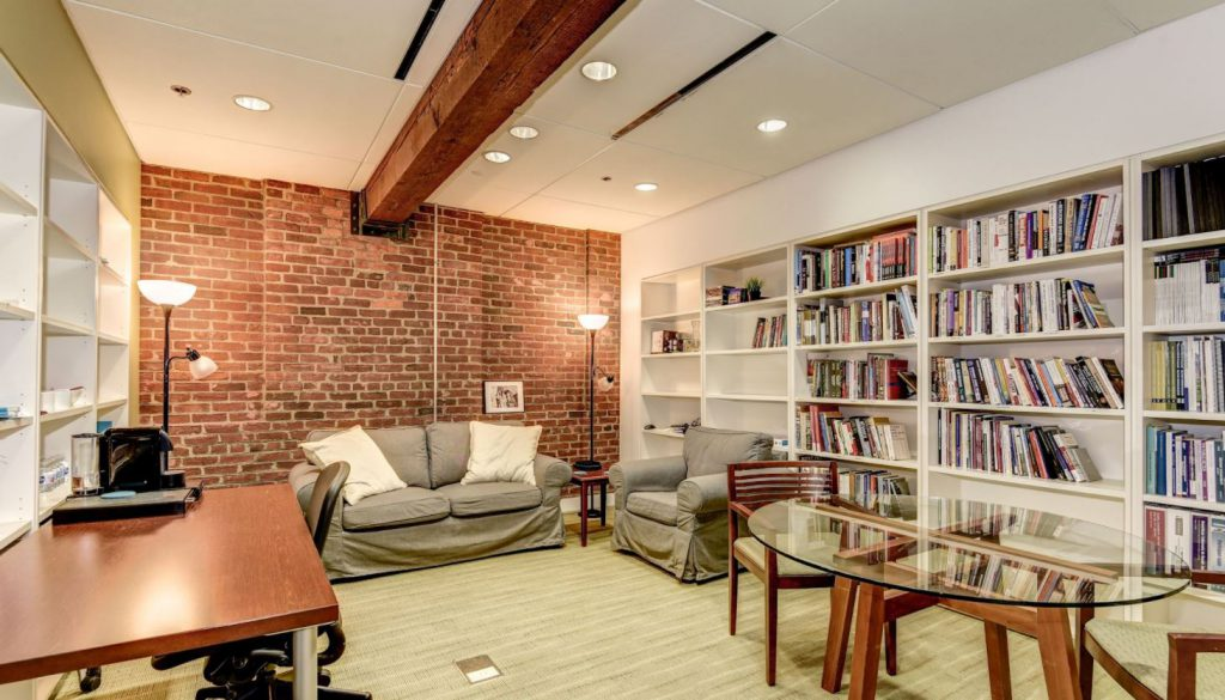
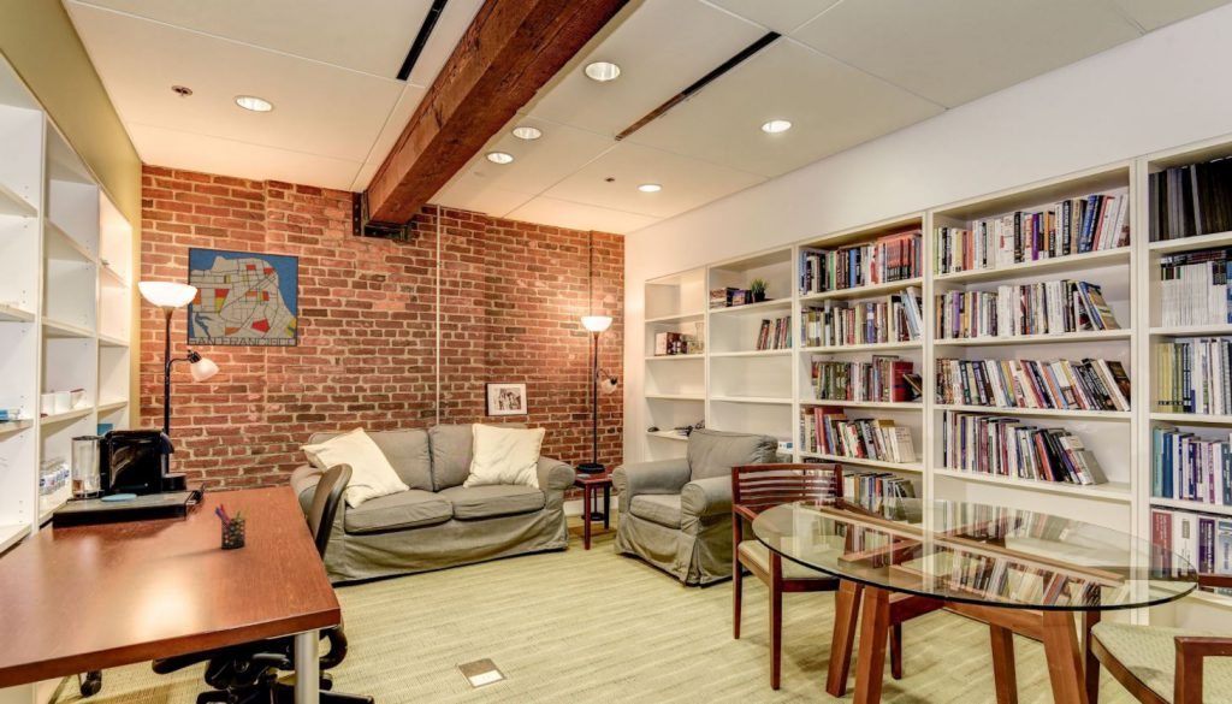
+ pen holder [213,503,251,550]
+ wall art [185,245,300,348]
